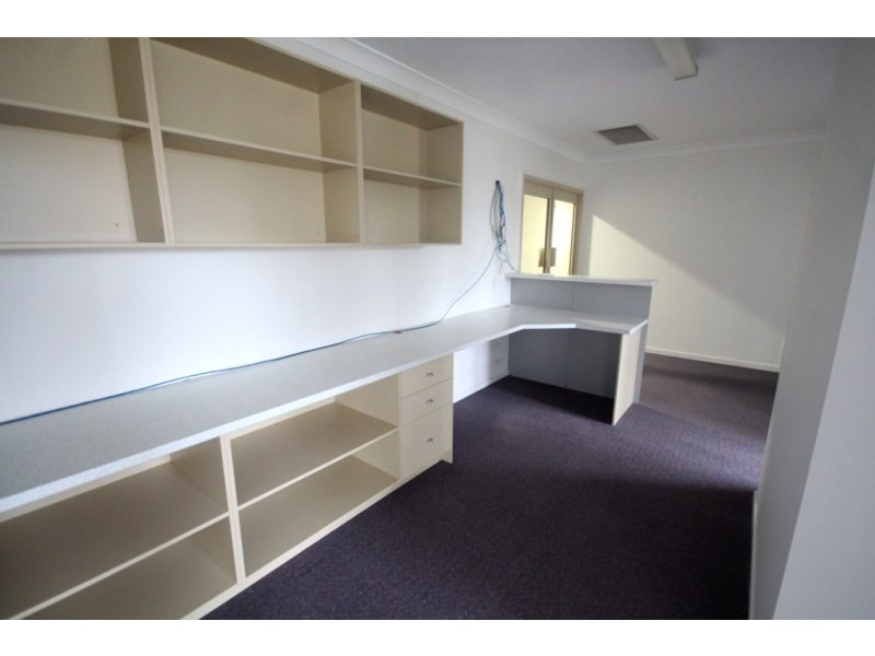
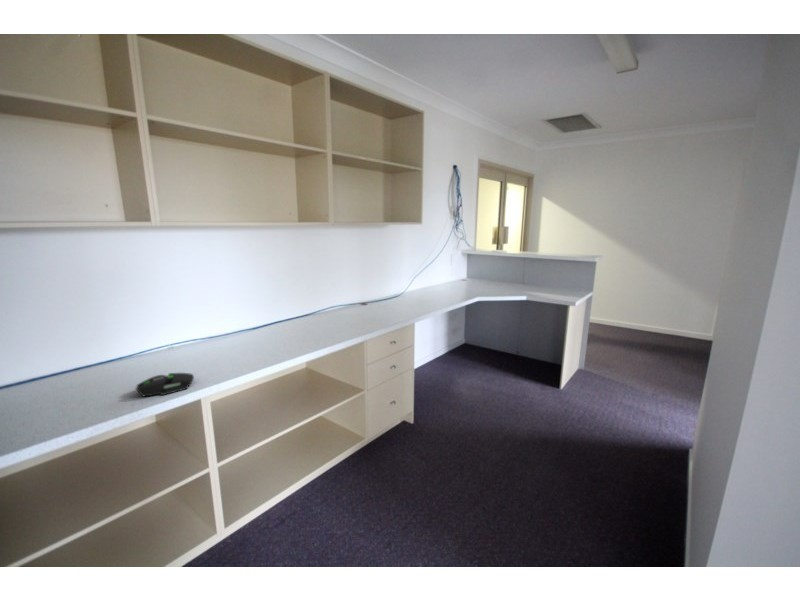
+ mouse [134,372,195,397]
